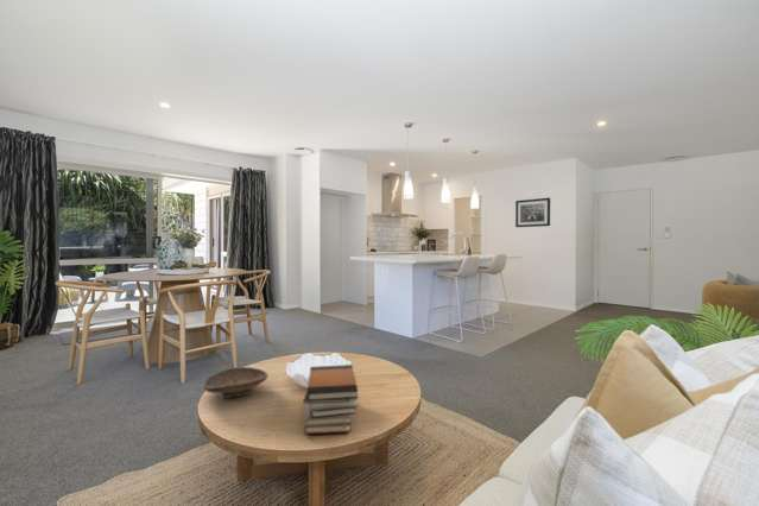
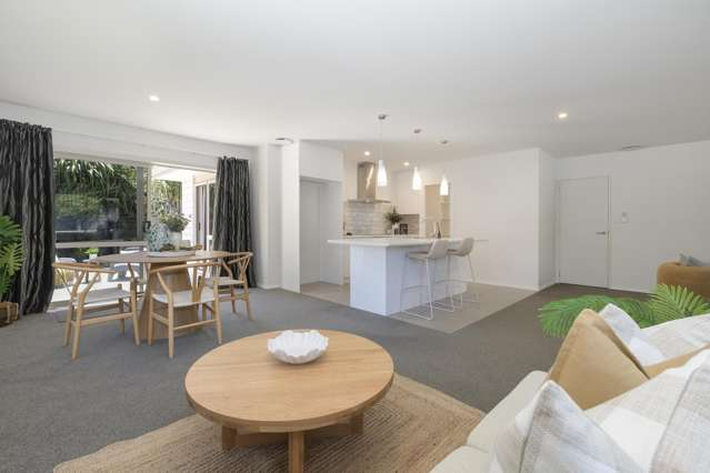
- book stack [303,363,360,435]
- decorative bowl [202,366,268,399]
- wall art [514,196,551,228]
